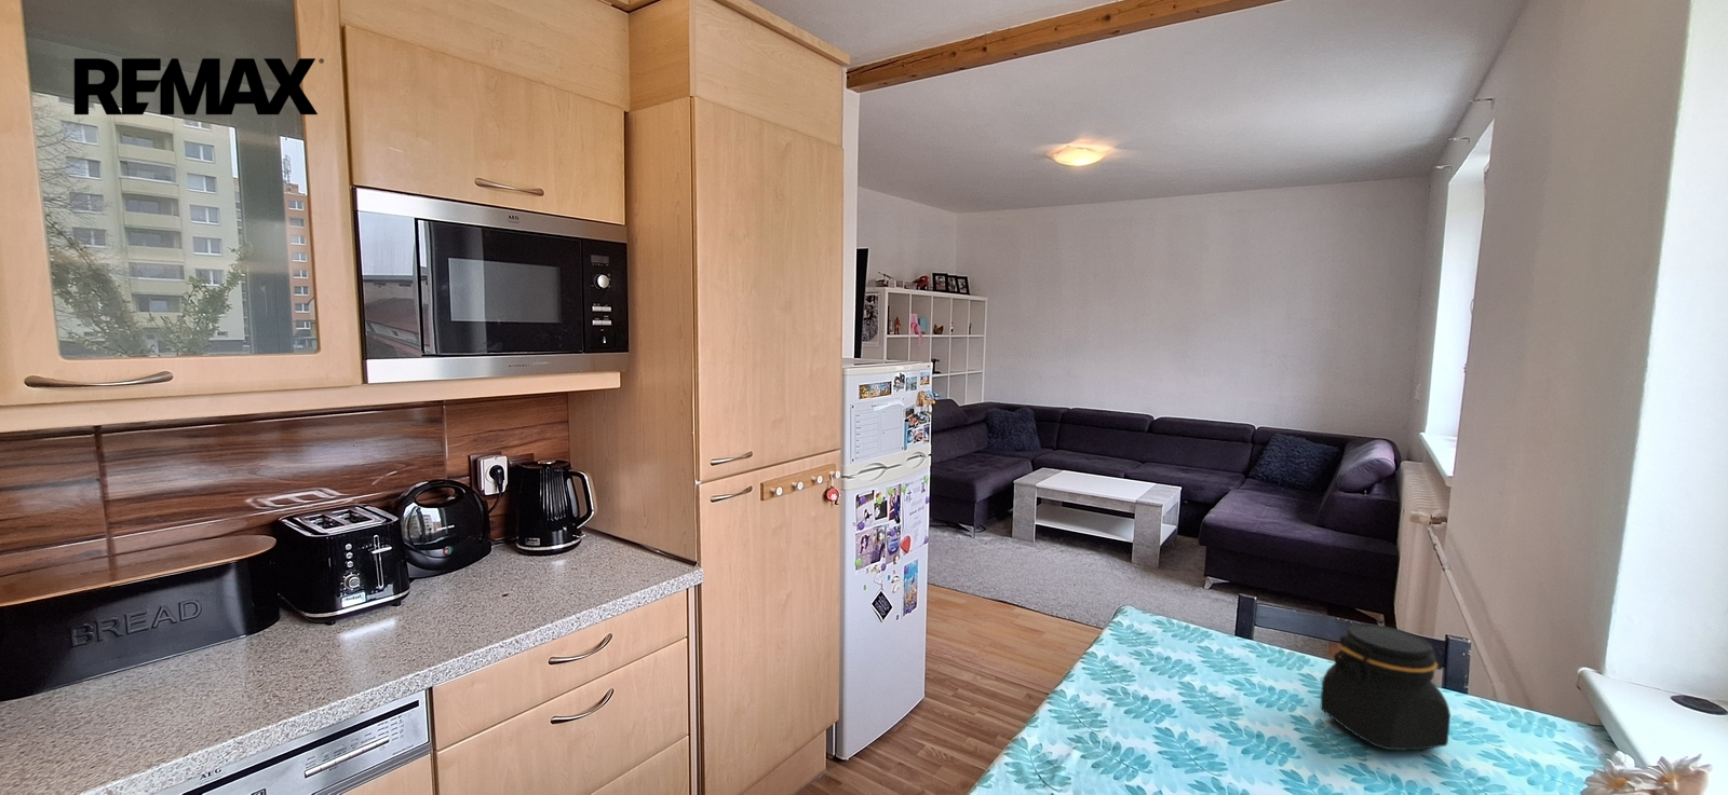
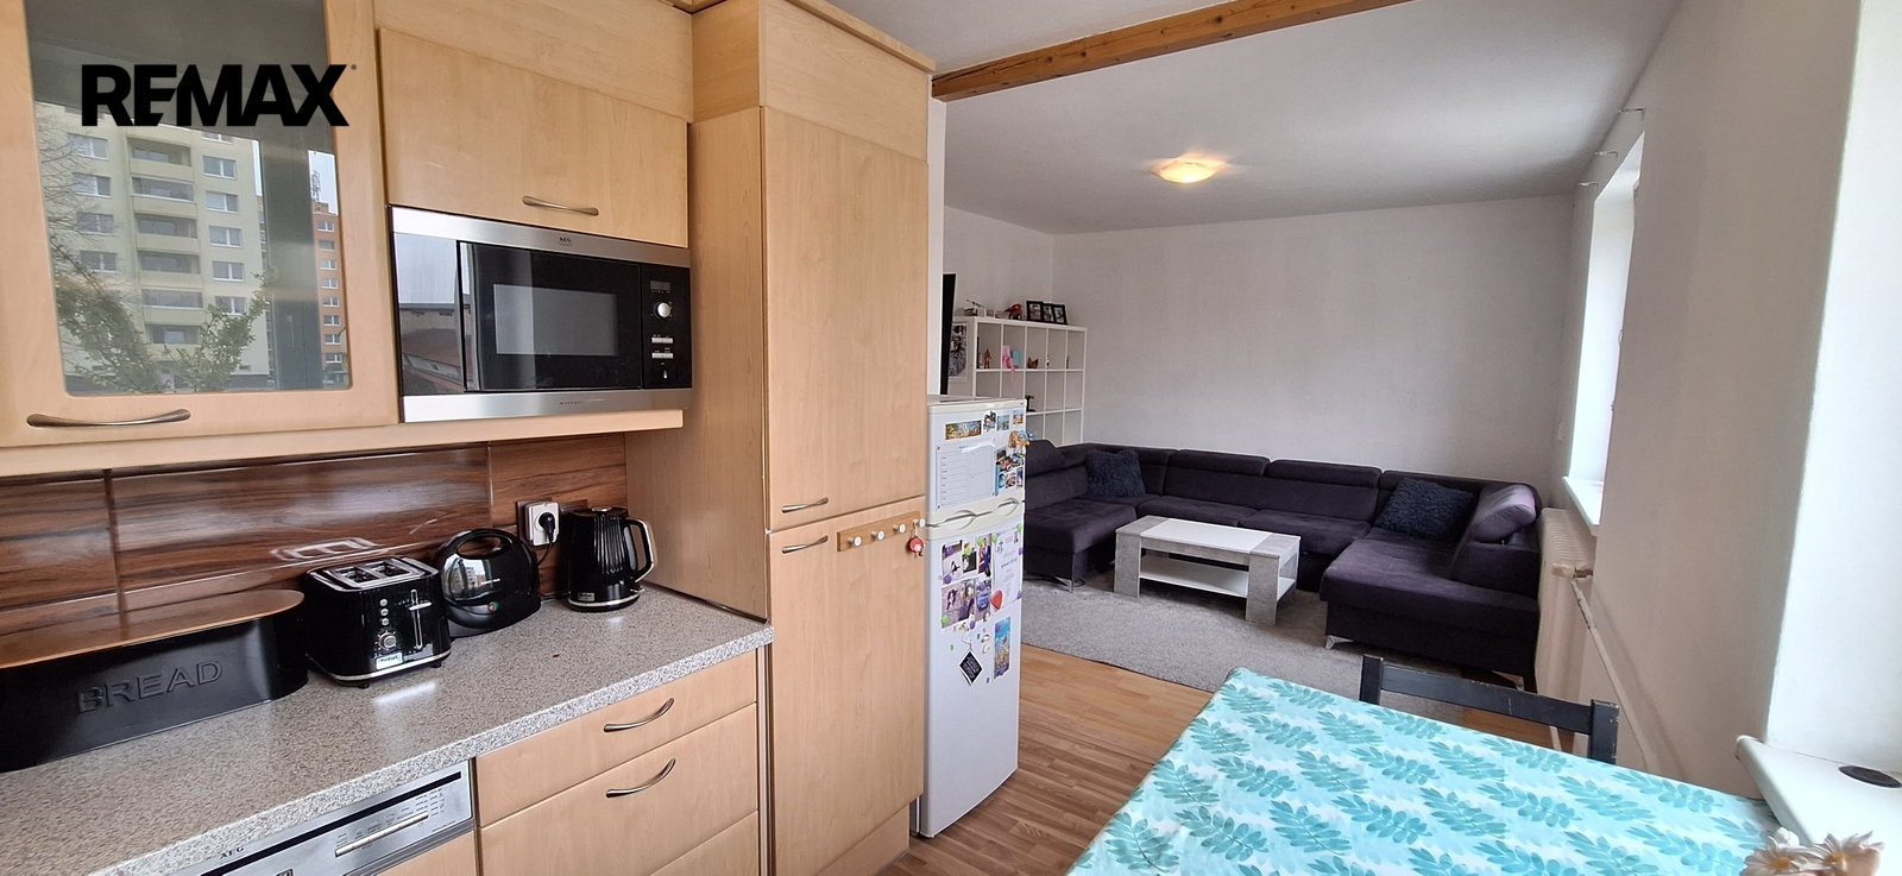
- jar [1320,622,1451,752]
